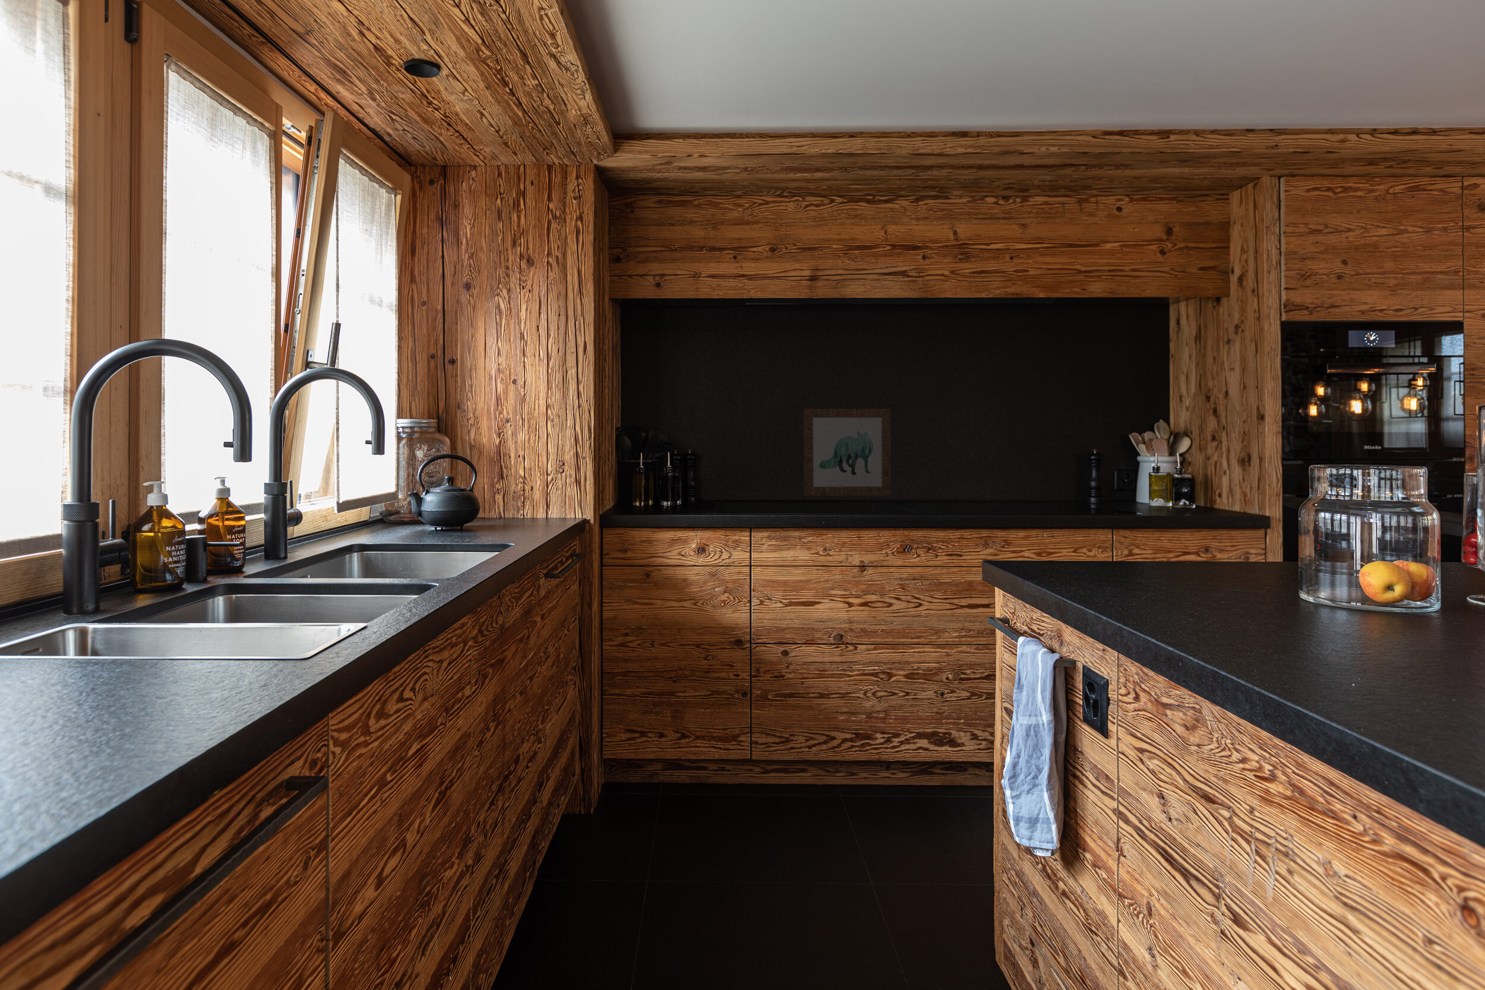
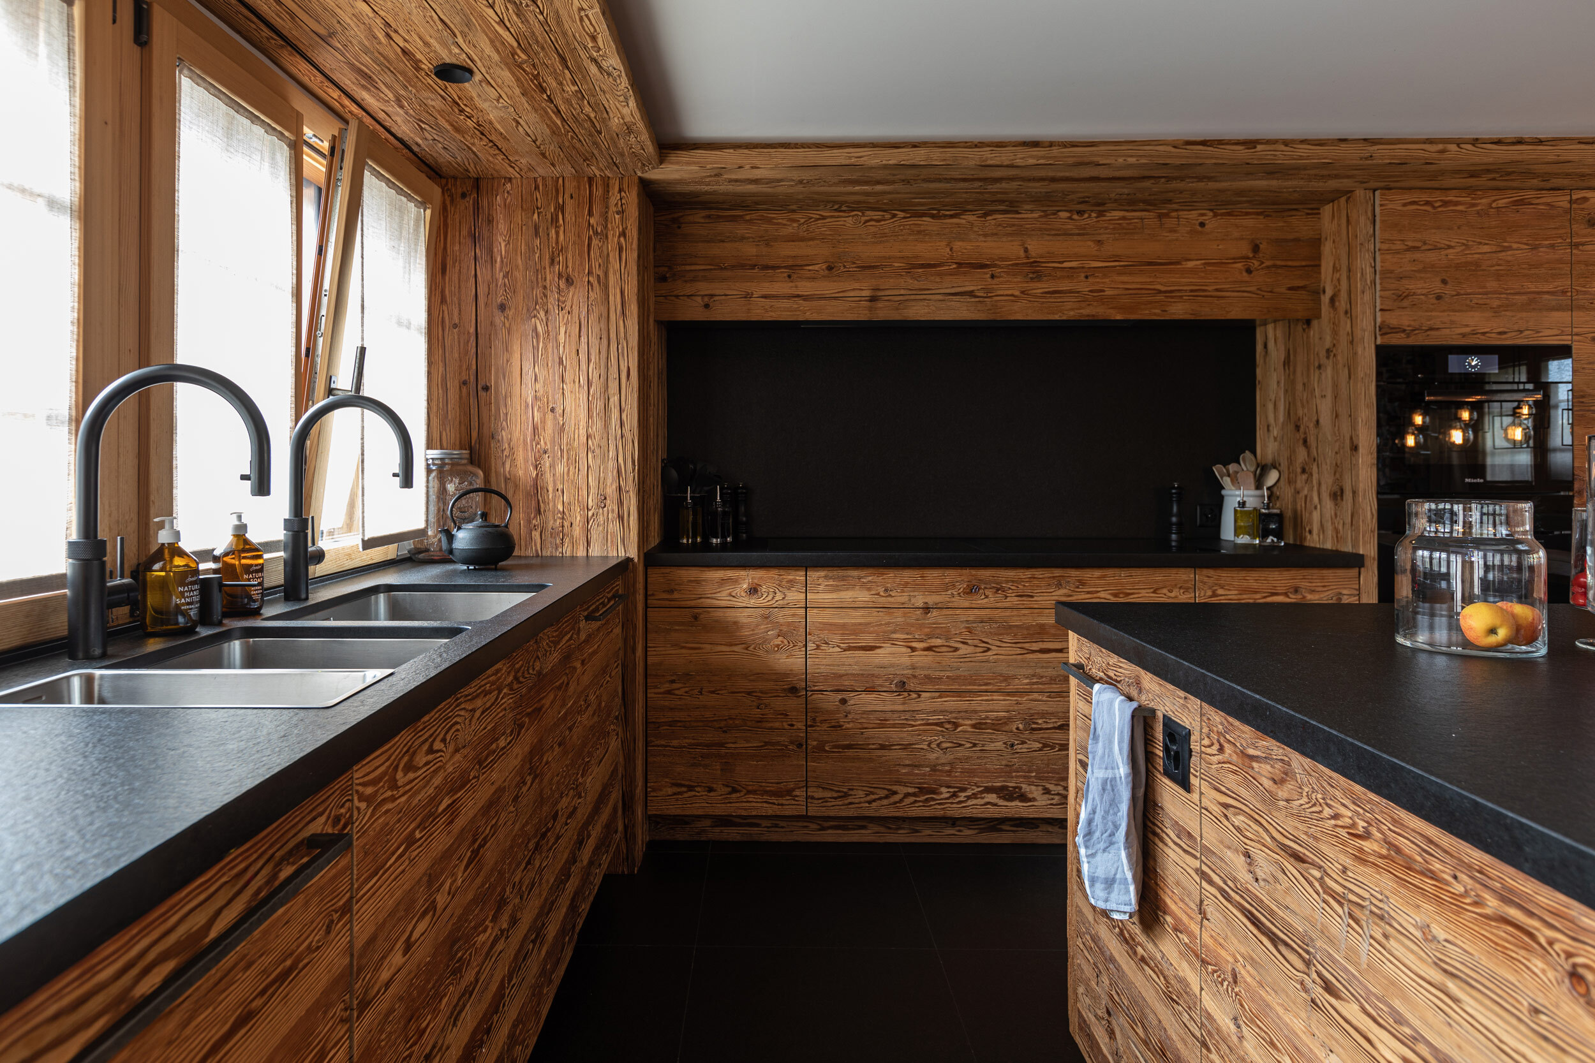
- wall art [803,408,892,496]
